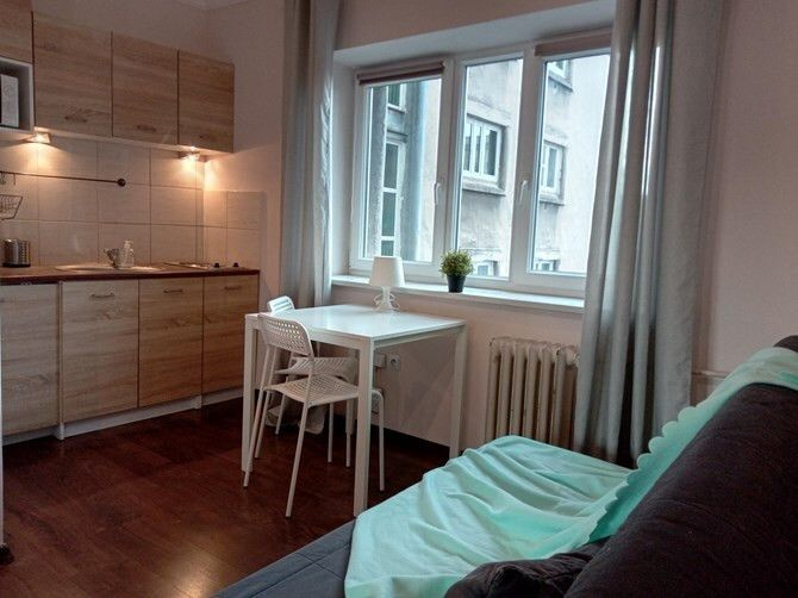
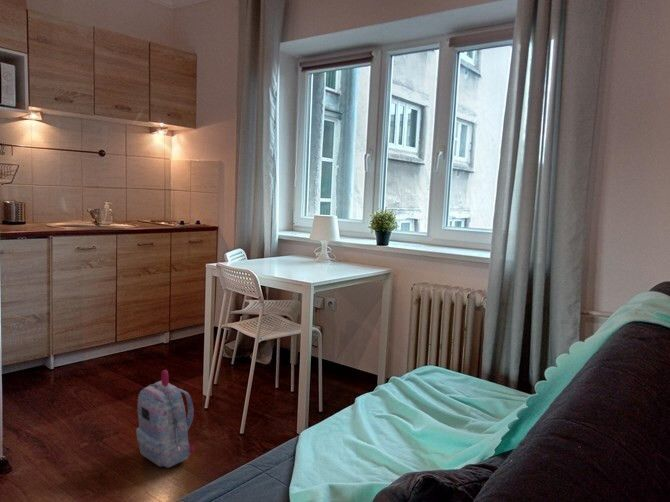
+ backpack [135,369,195,469]
